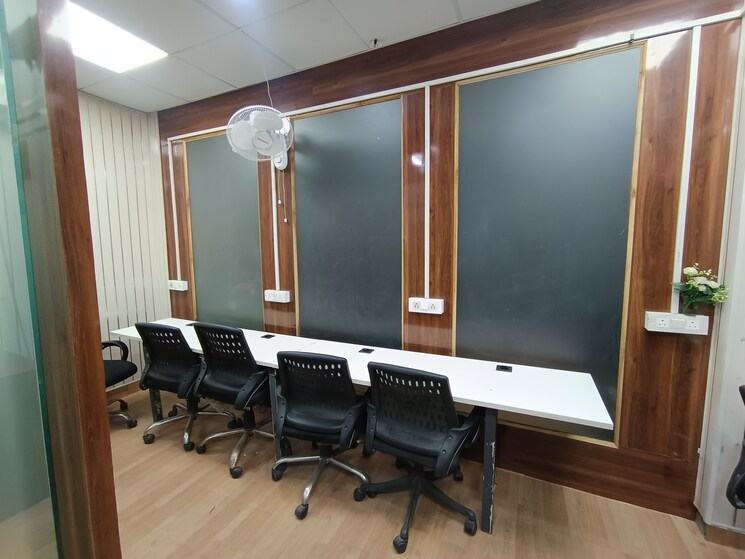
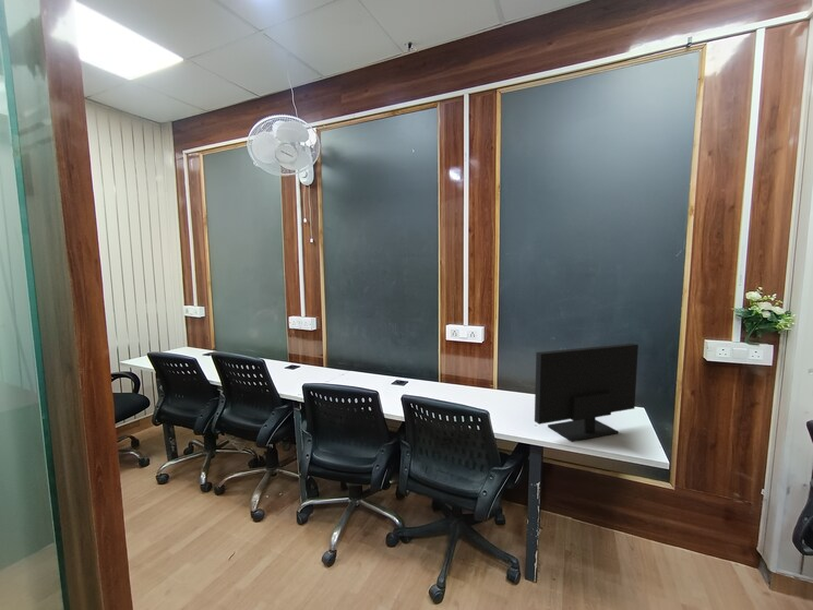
+ monitor [534,343,639,443]
